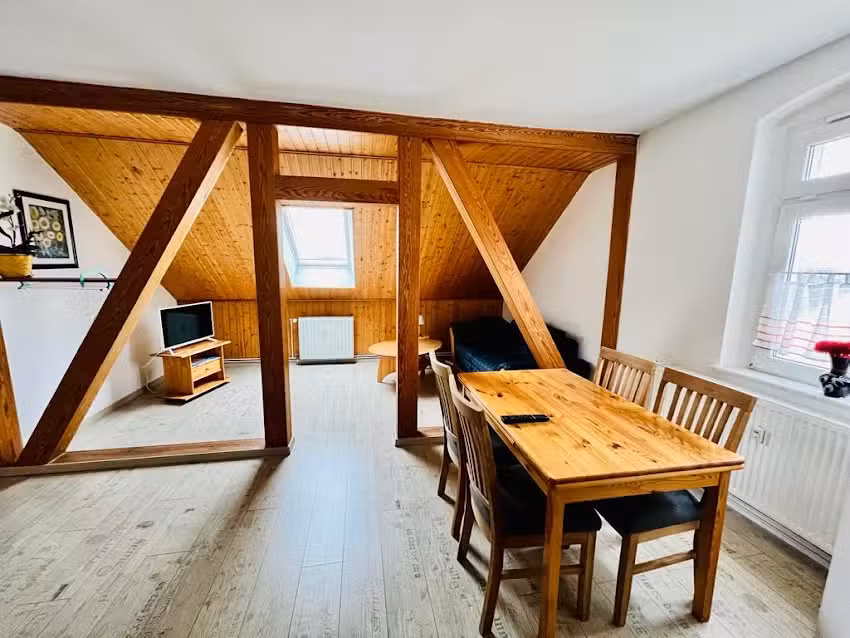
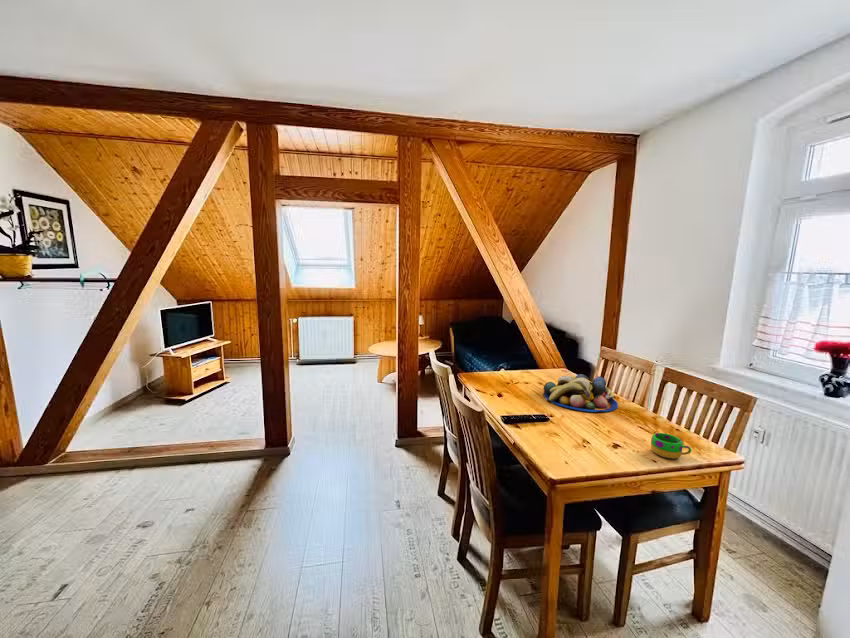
+ fruit bowl [541,373,619,413]
+ mug [650,432,692,460]
